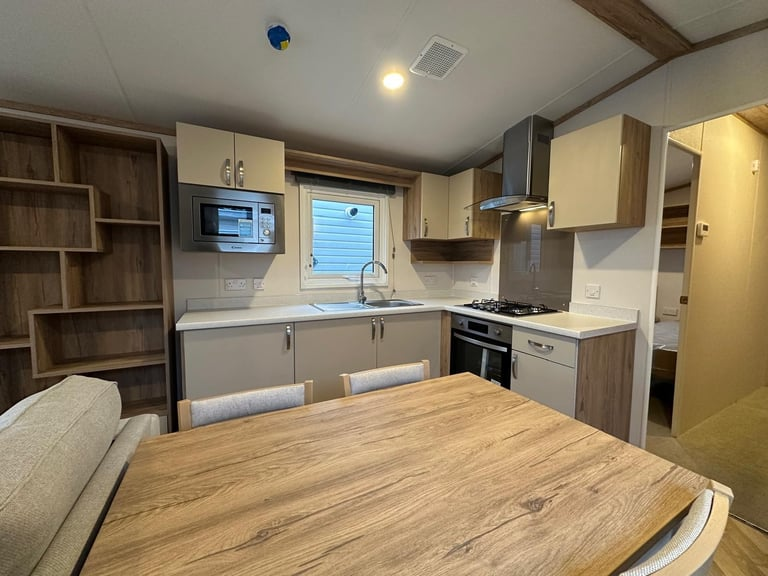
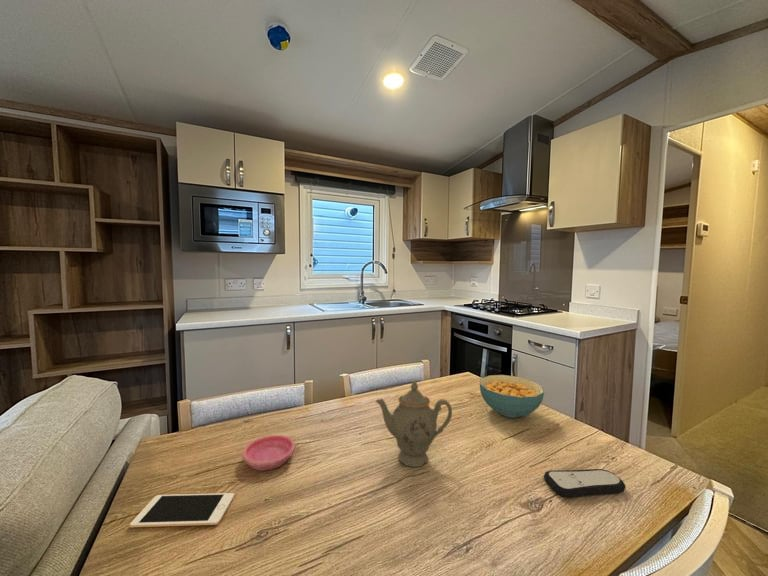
+ chinaware [374,380,453,468]
+ cereal bowl [479,374,545,419]
+ saucer [241,434,296,472]
+ remote control [543,468,627,499]
+ cell phone [129,492,235,528]
